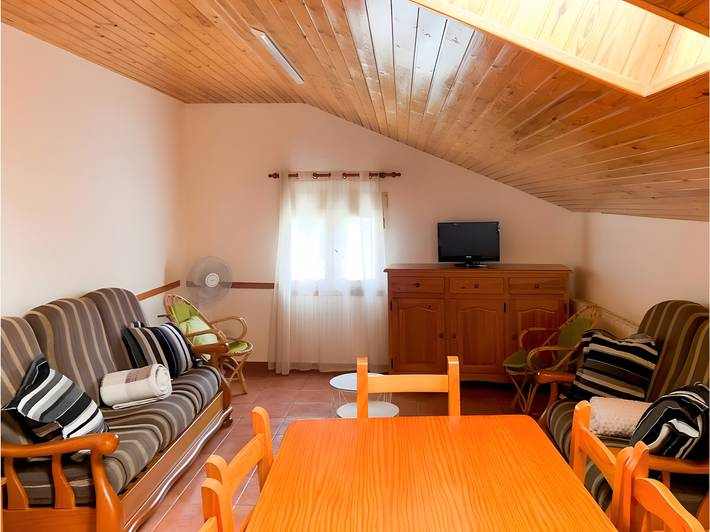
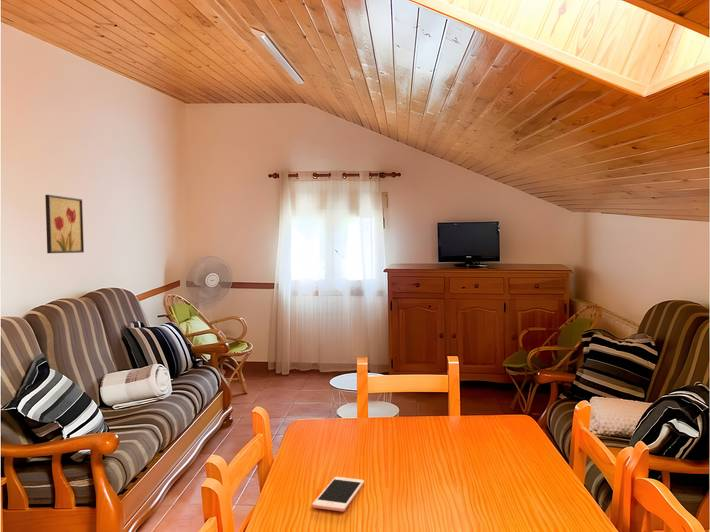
+ wall art [44,194,85,254]
+ cell phone [311,476,365,512]
